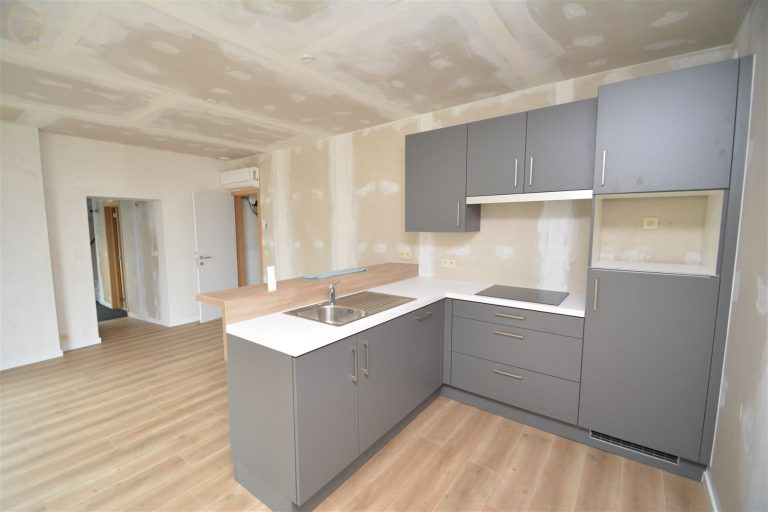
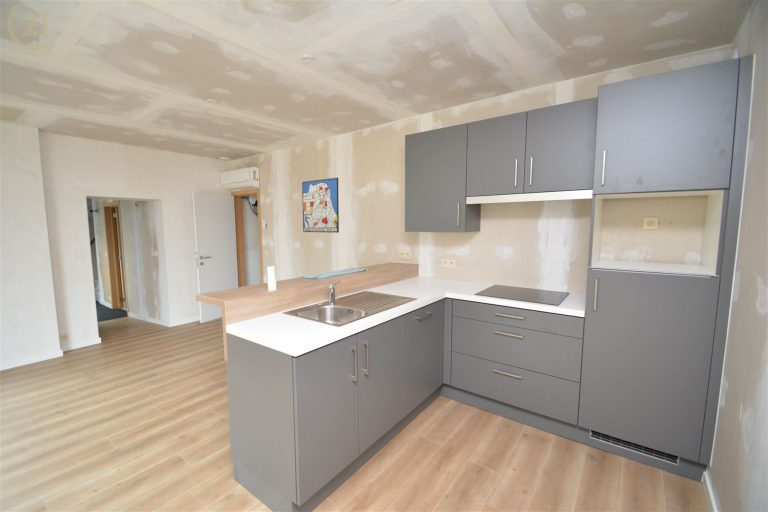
+ wall art [301,177,340,234]
